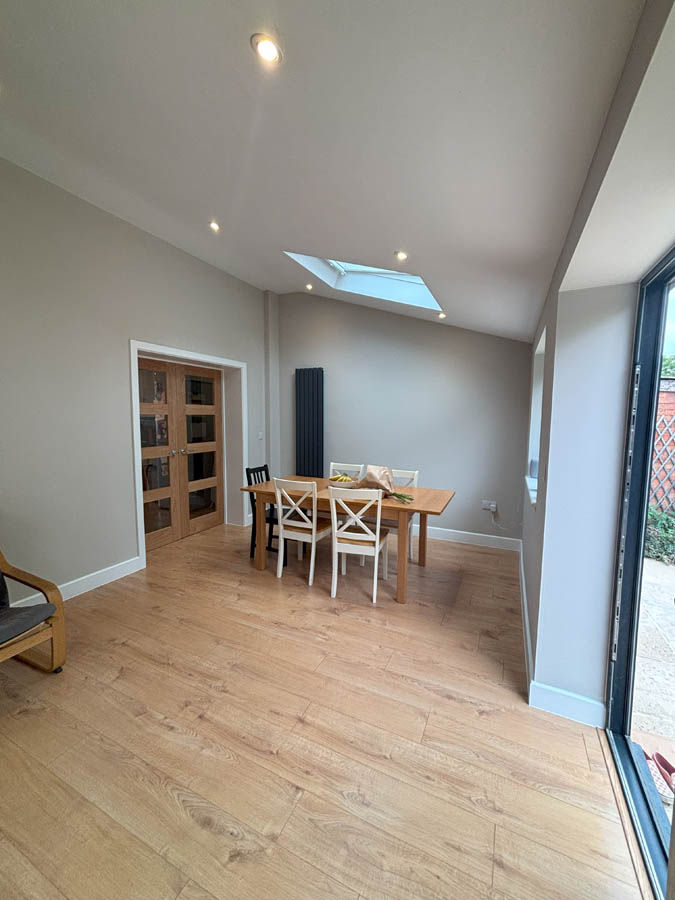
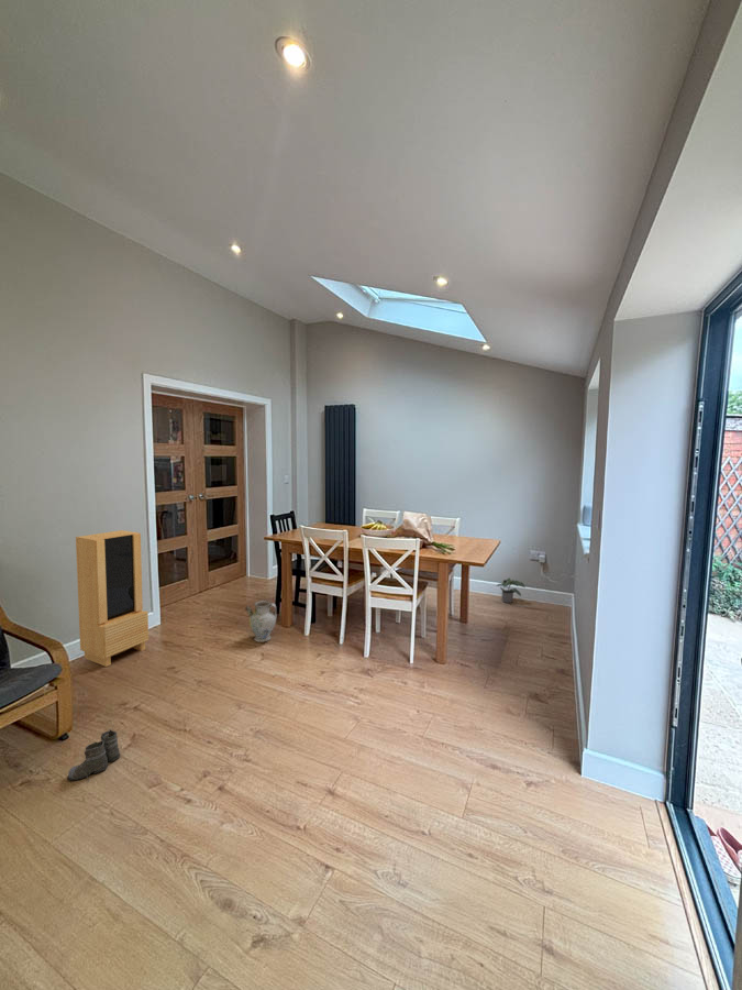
+ ceramic jug [244,600,277,644]
+ storage cabinet [75,529,149,668]
+ potted plant [496,576,527,604]
+ boots [67,728,121,782]
